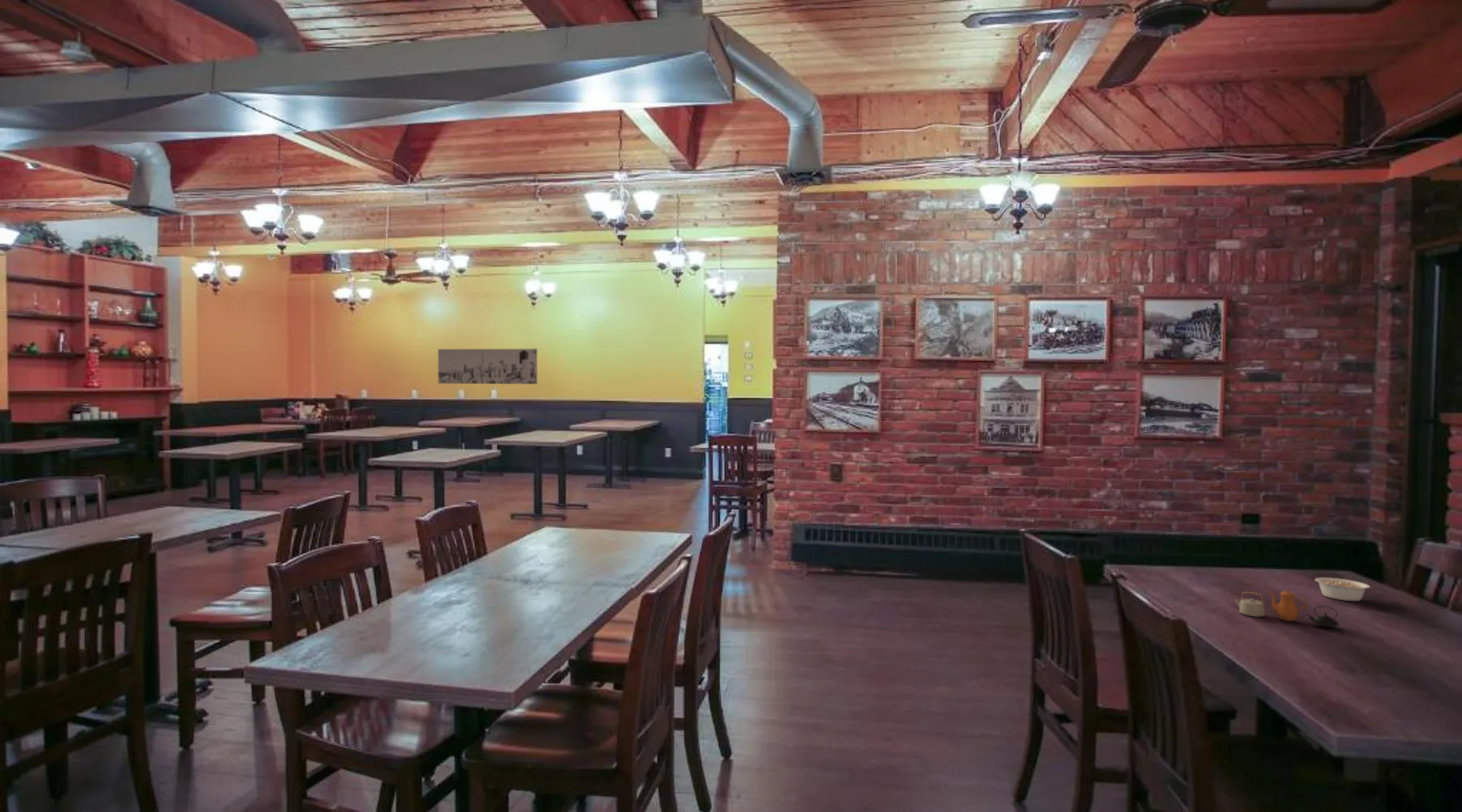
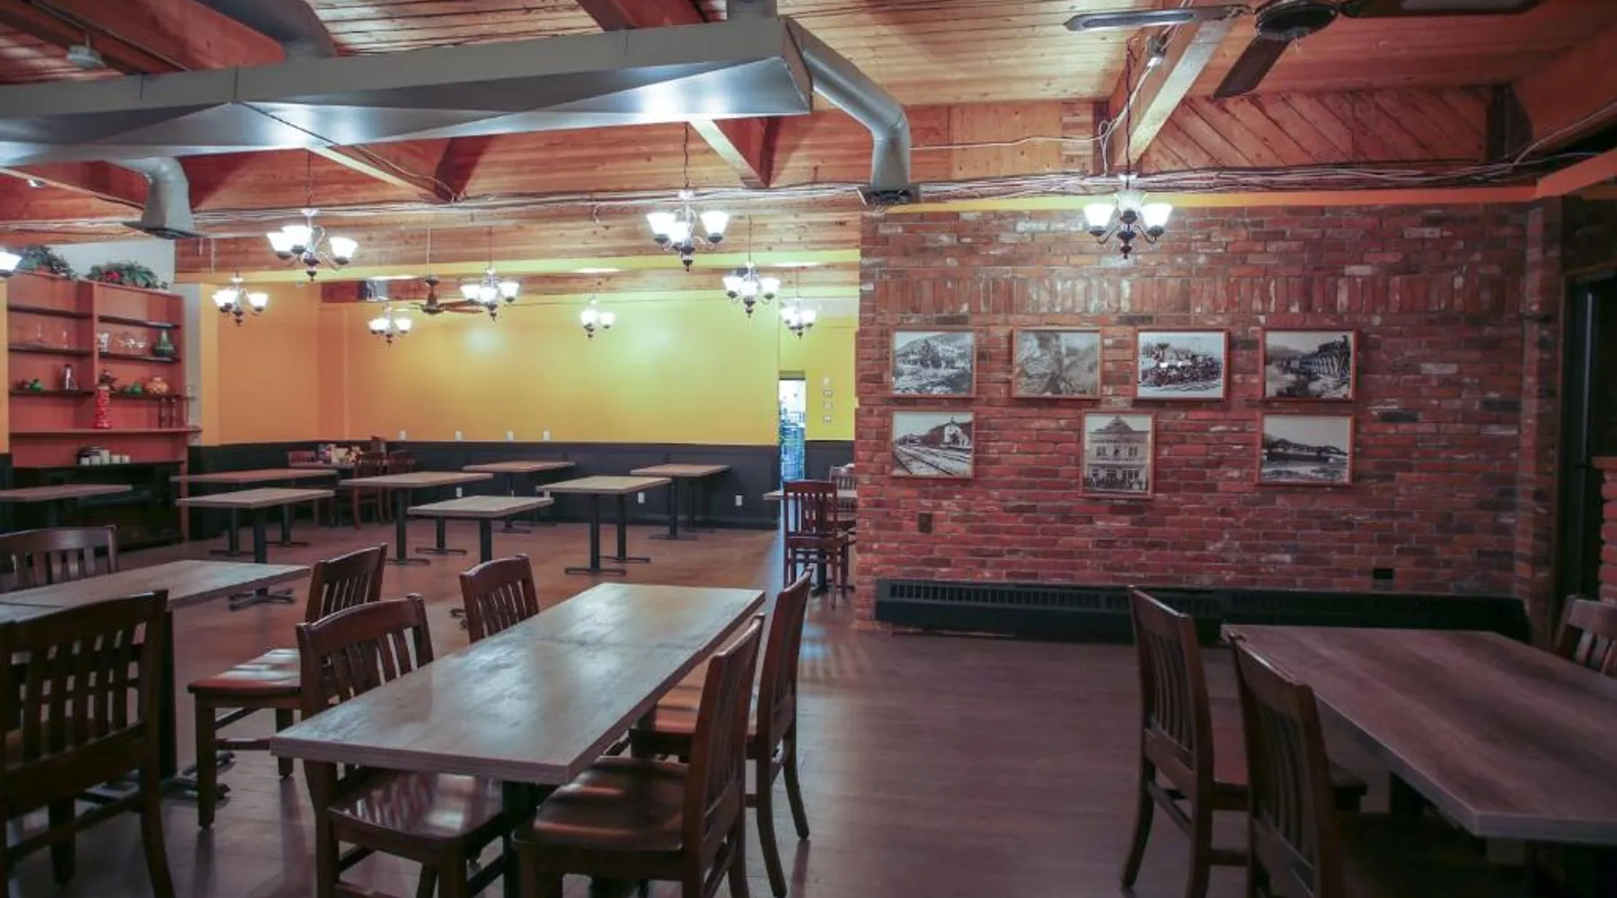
- legume [1314,577,1373,602]
- wall art [437,348,538,385]
- teapot [1234,588,1340,628]
